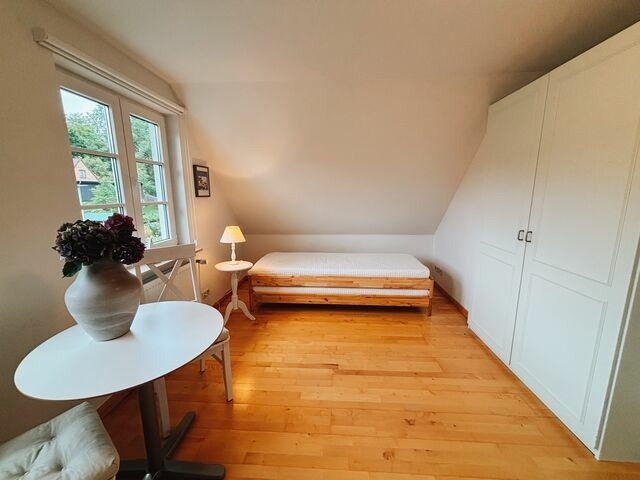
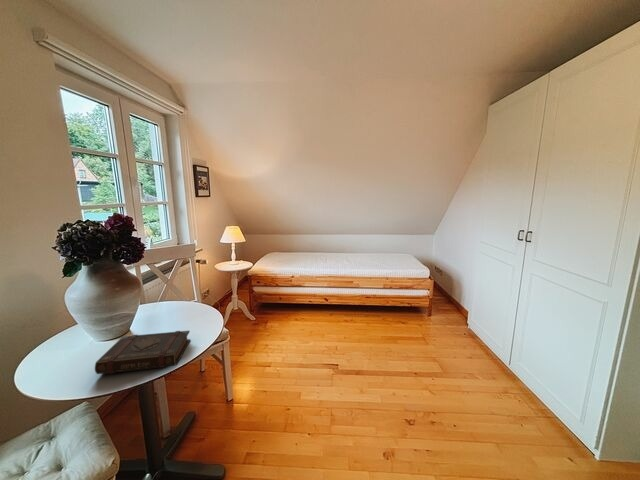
+ book [94,330,191,375]
